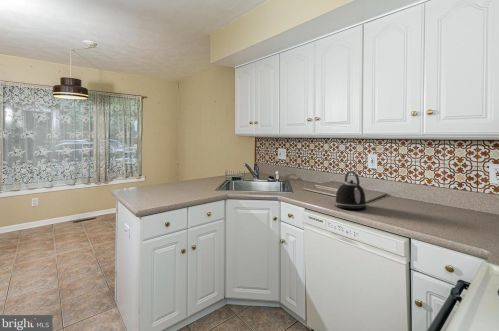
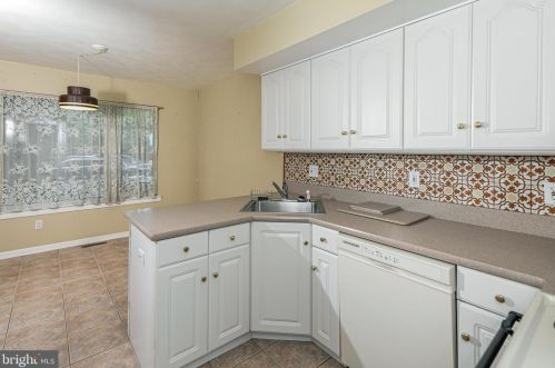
- kettle [334,170,368,210]
